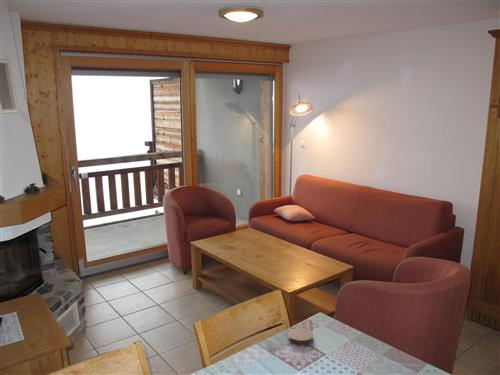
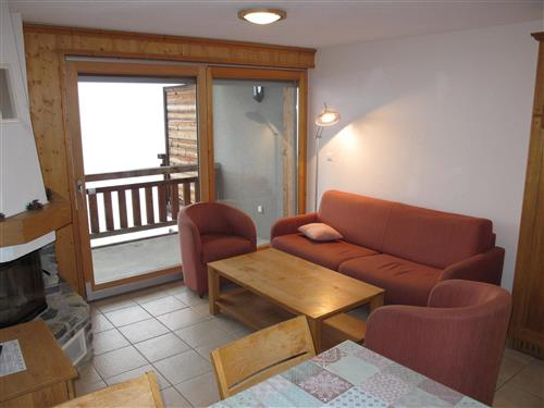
- coaster [287,327,314,345]
